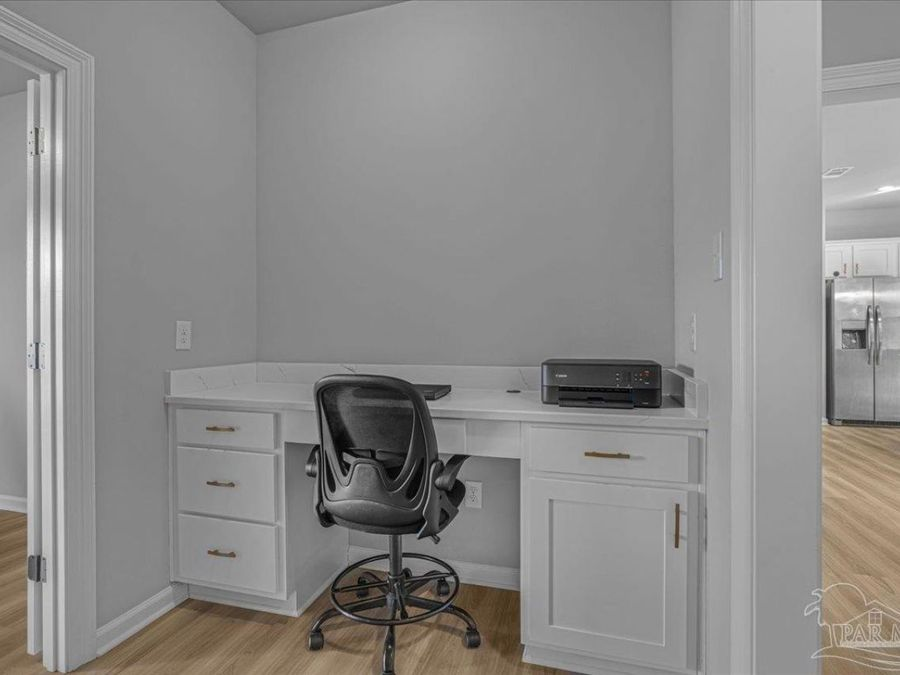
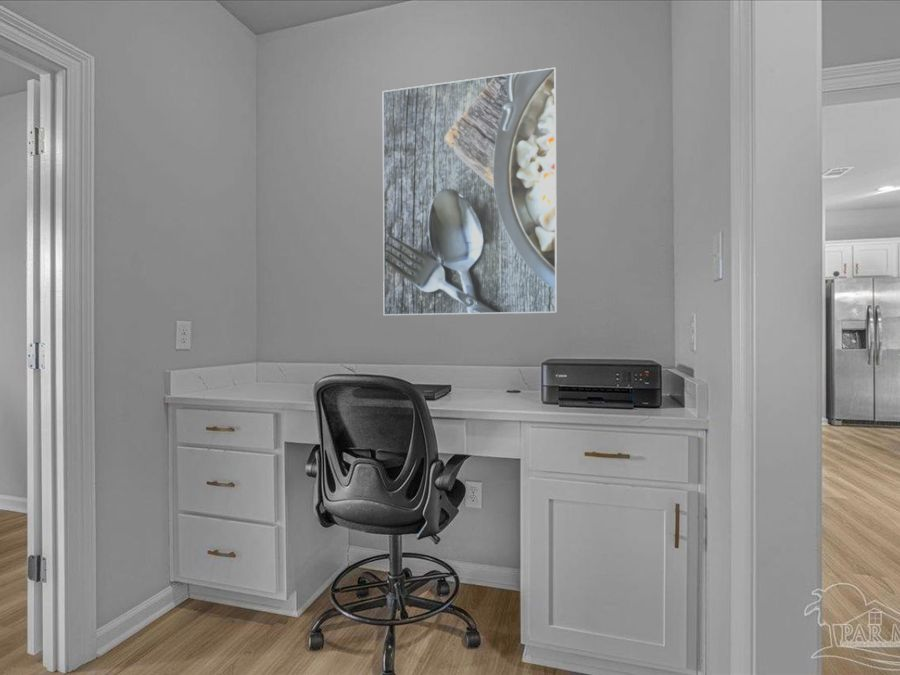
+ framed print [382,67,558,317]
